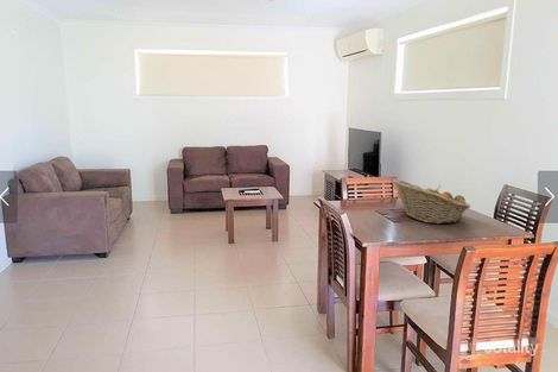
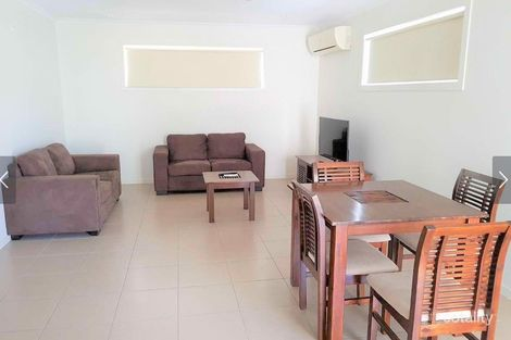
- fruit basket [392,178,471,225]
